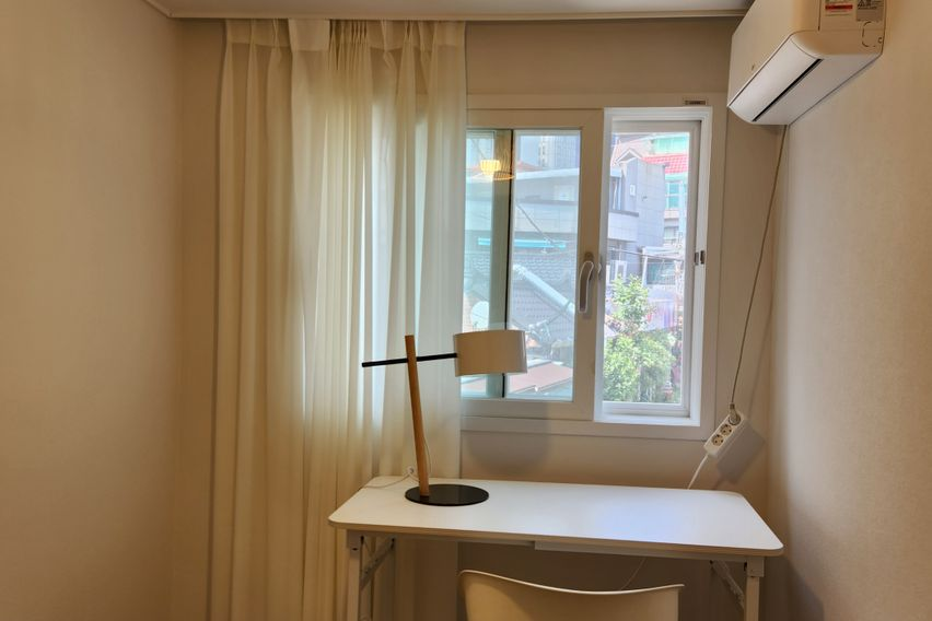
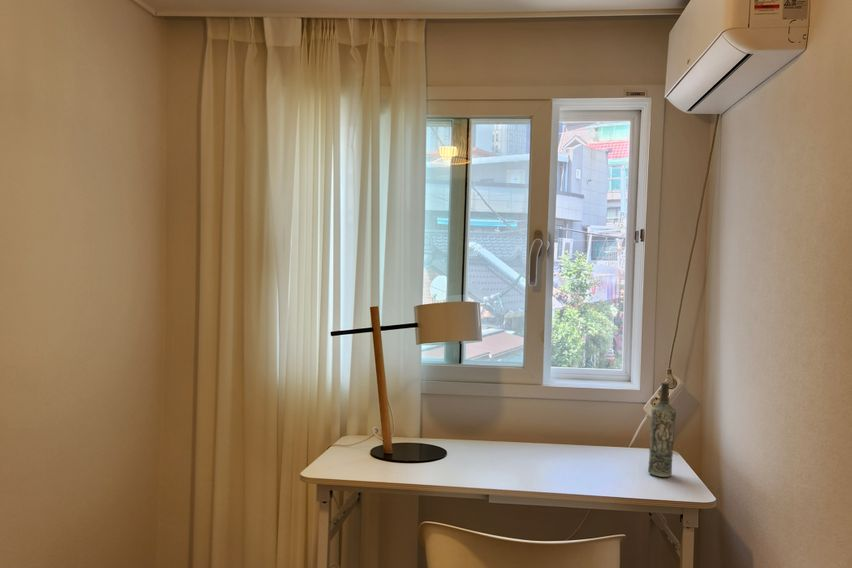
+ bottle [647,380,677,478]
